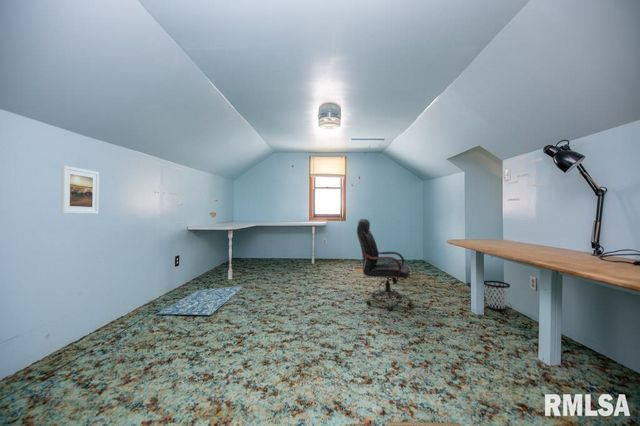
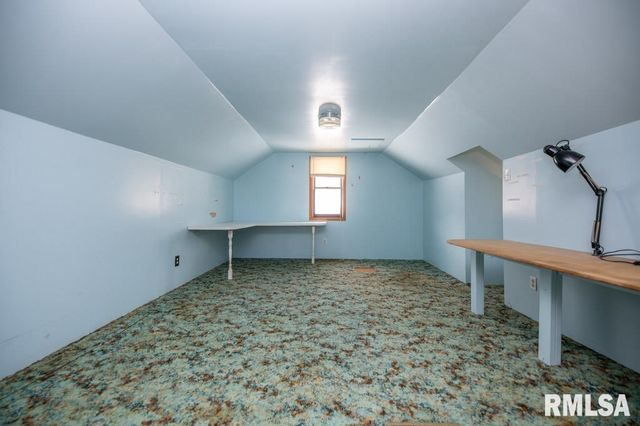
- wastebasket [483,280,511,312]
- rug [156,285,244,316]
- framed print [60,165,100,215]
- office chair [356,218,413,312]
